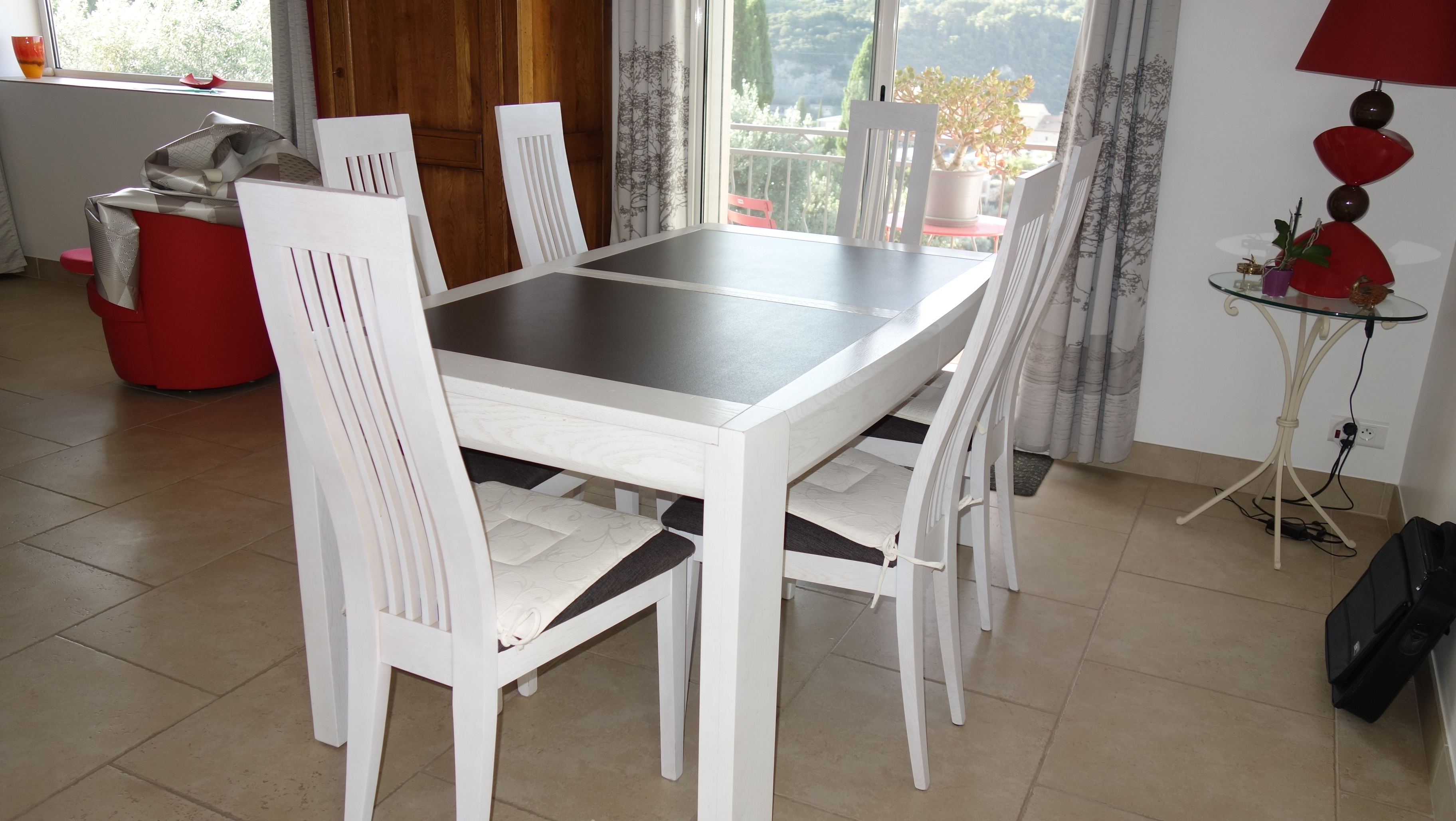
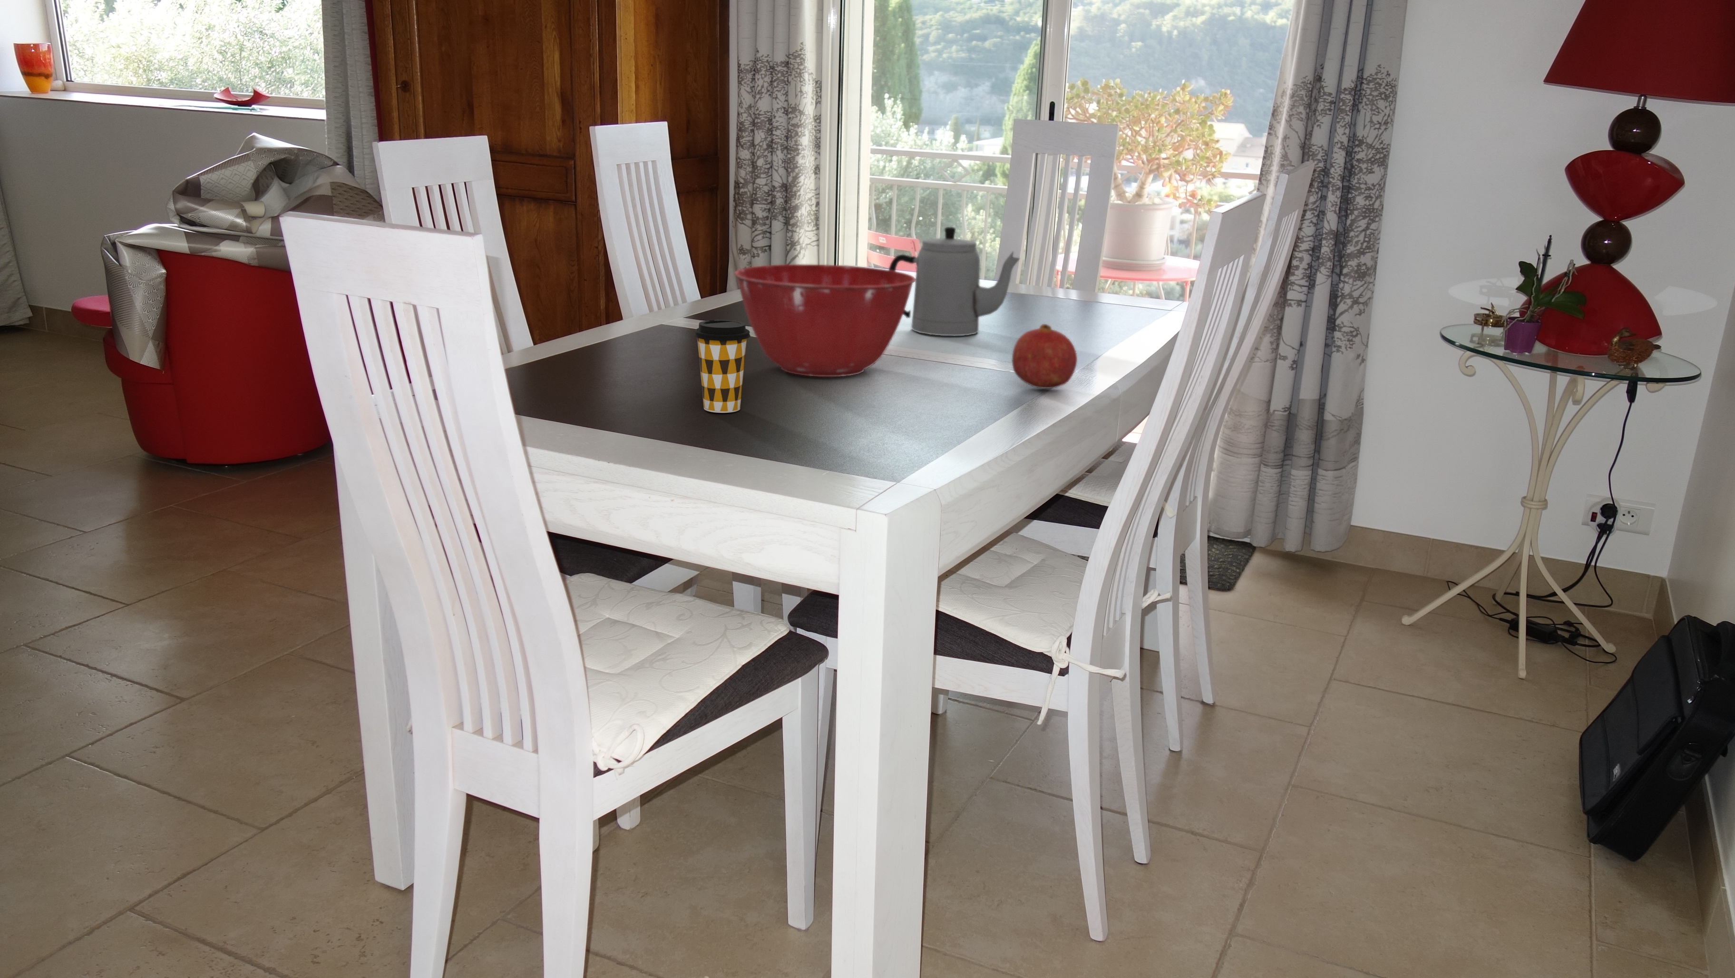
+ teapot [889,226,1021,336]
+ coffee cup [694,319,751,413]
+ fruit [1012,324,1077,390]
+ mixing bowl [734,264,915,378]
